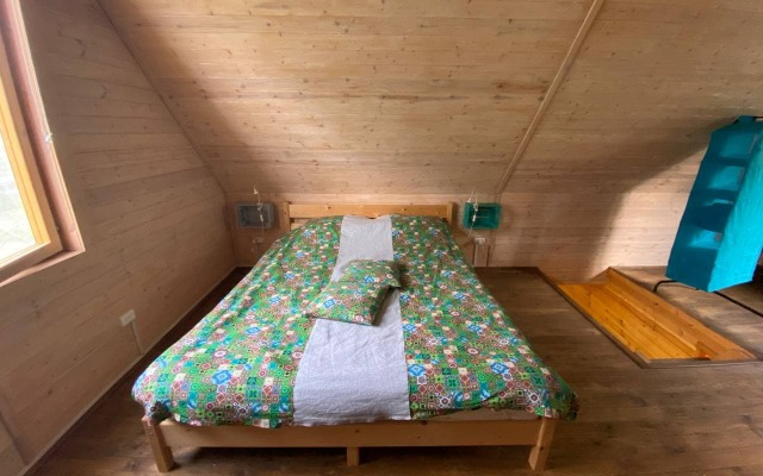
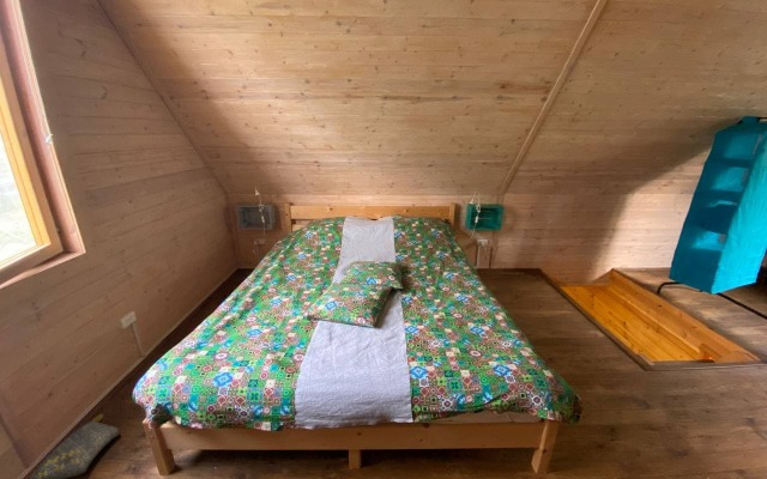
+ pouch [29,413,121,479]
